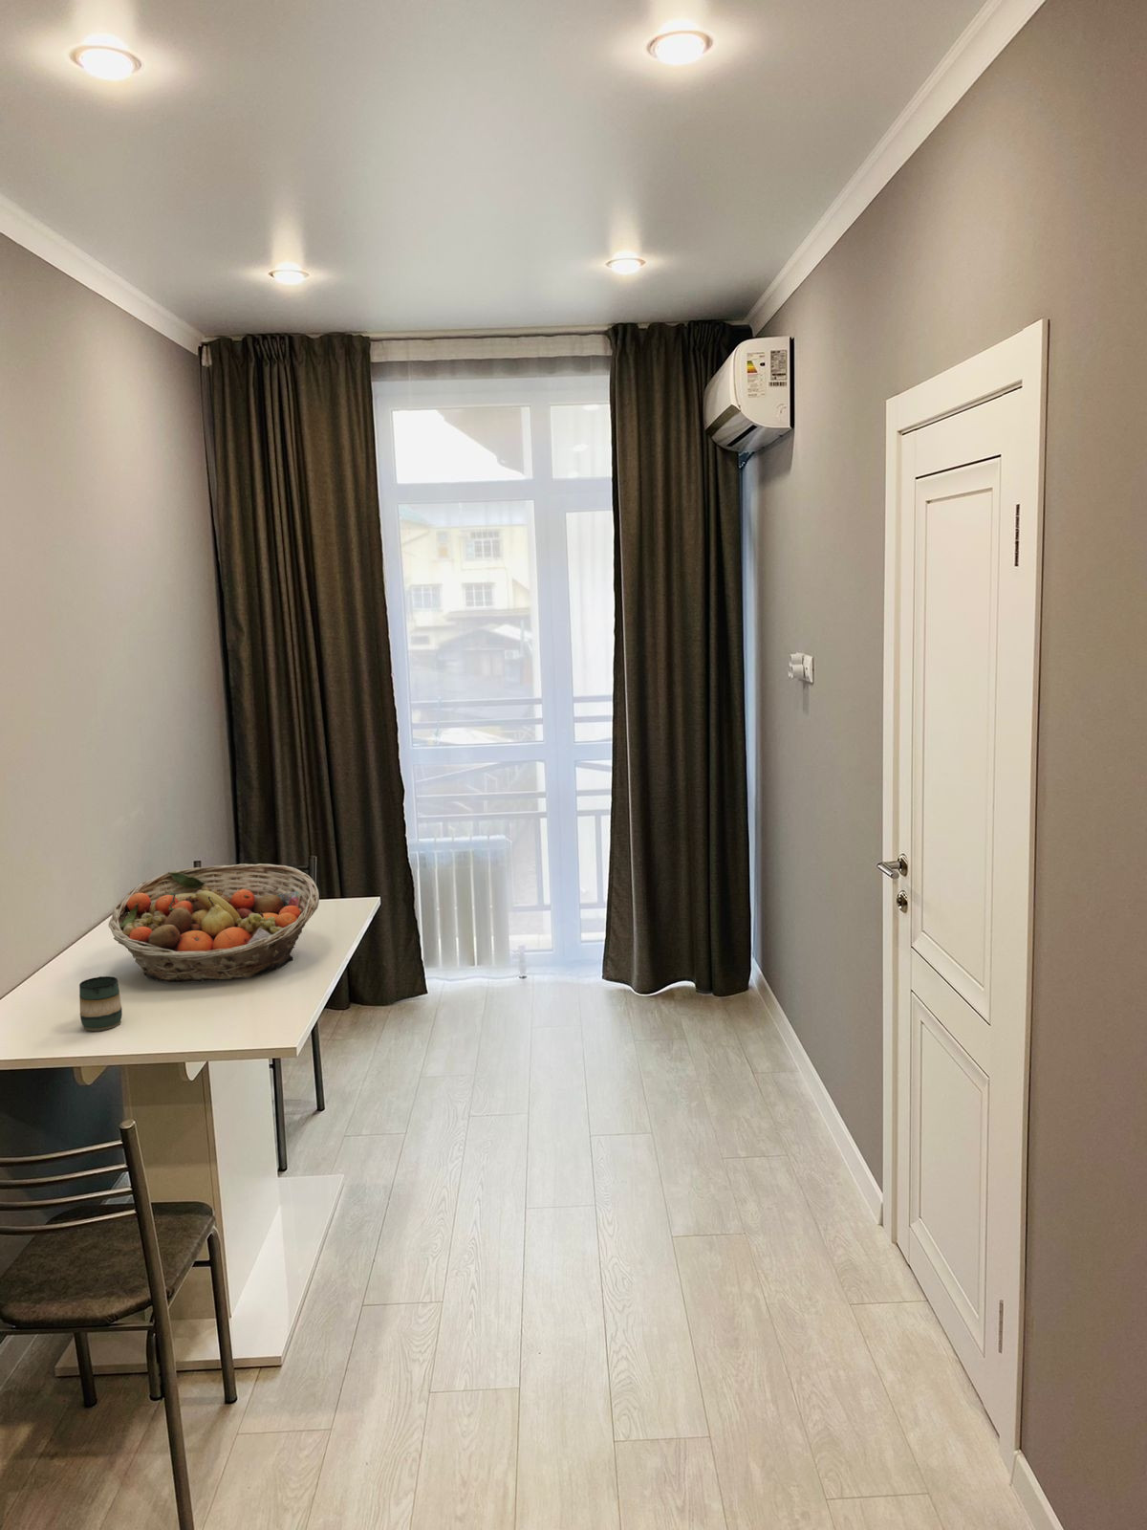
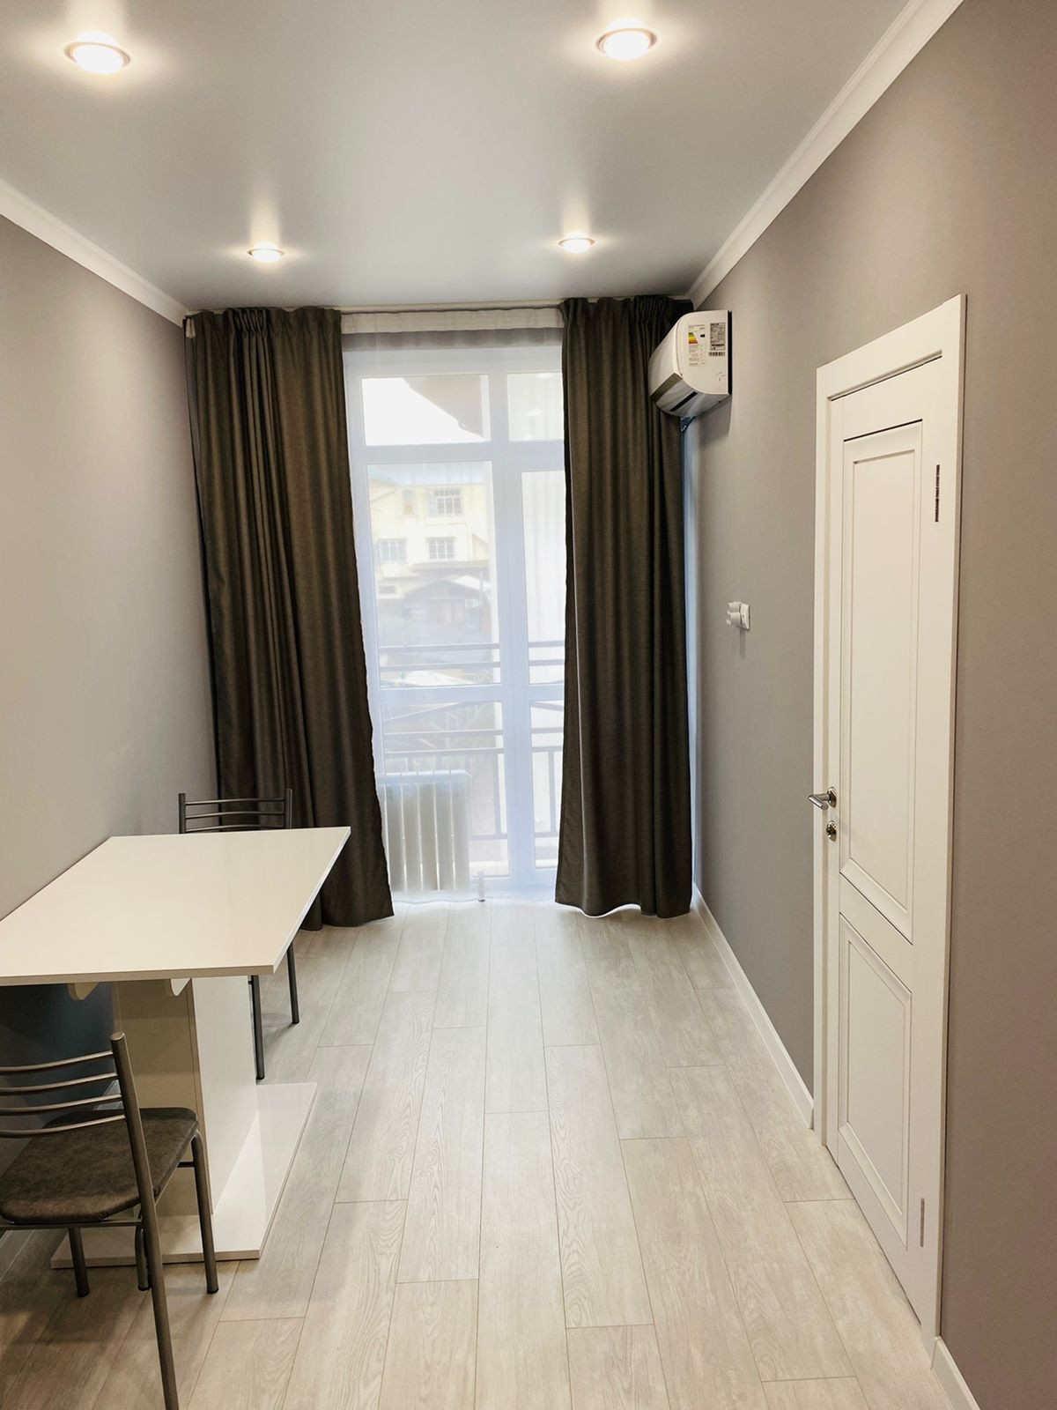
- mug [78,976,123,1031]
- fruit basket [108,863,320,983]
